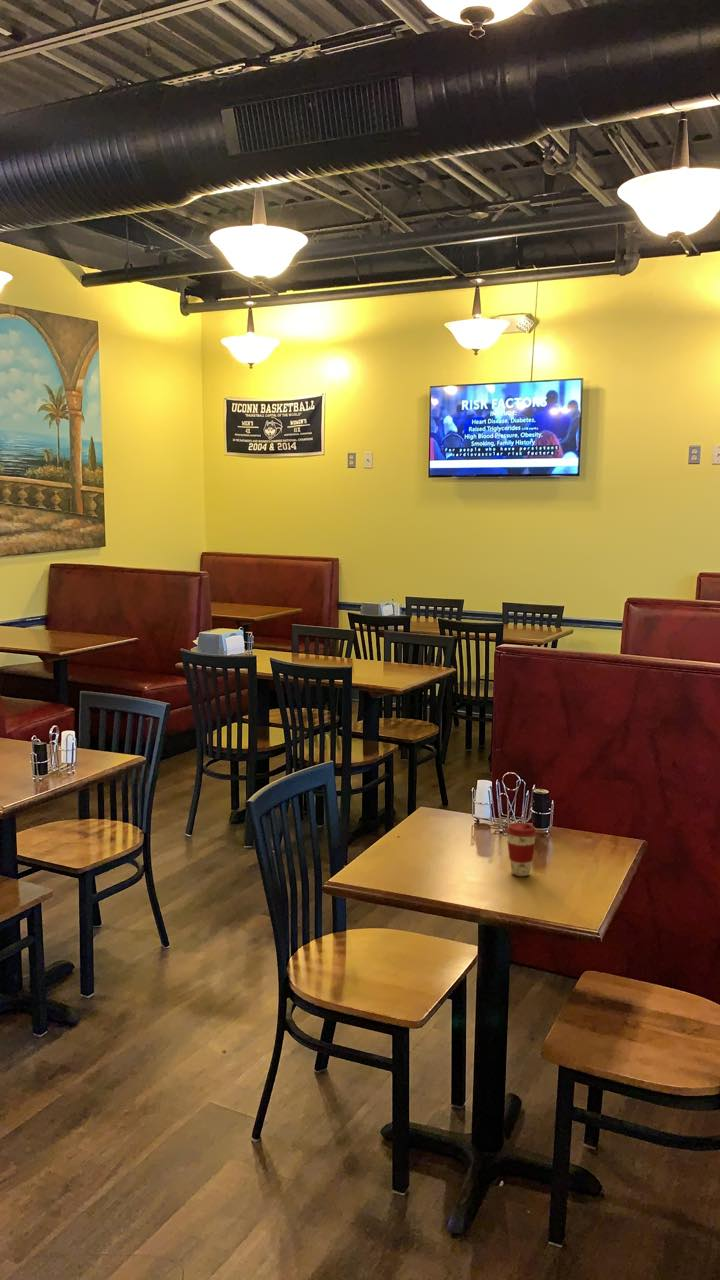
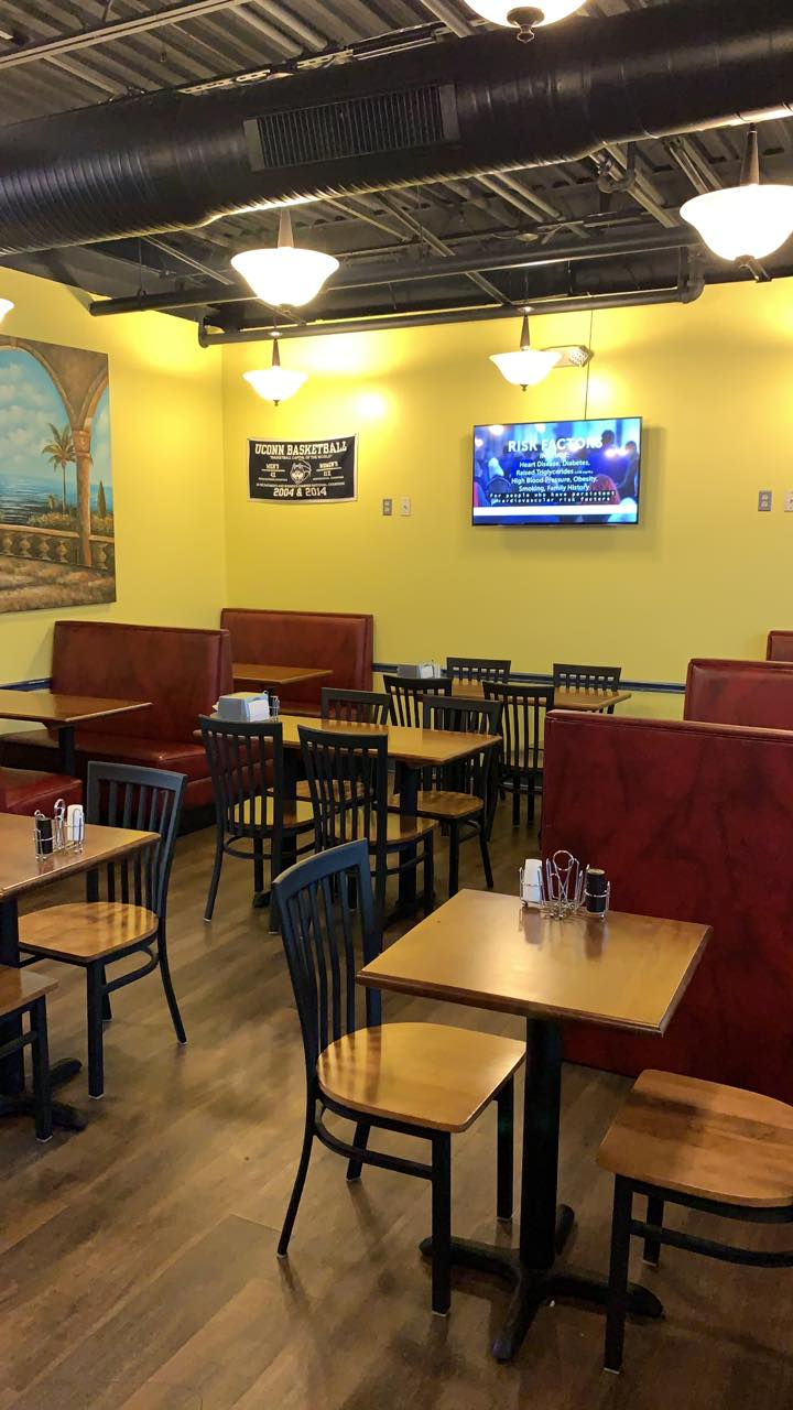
- coffee cup [505,821,538,877]
